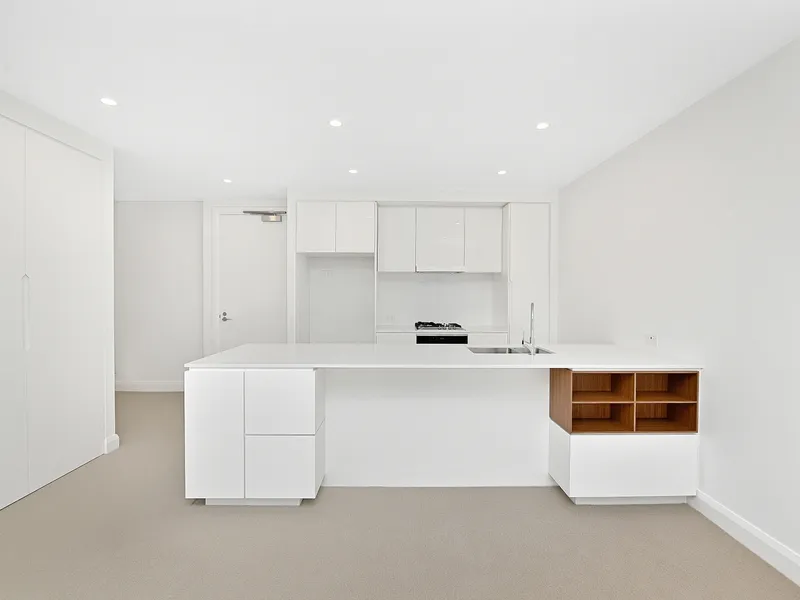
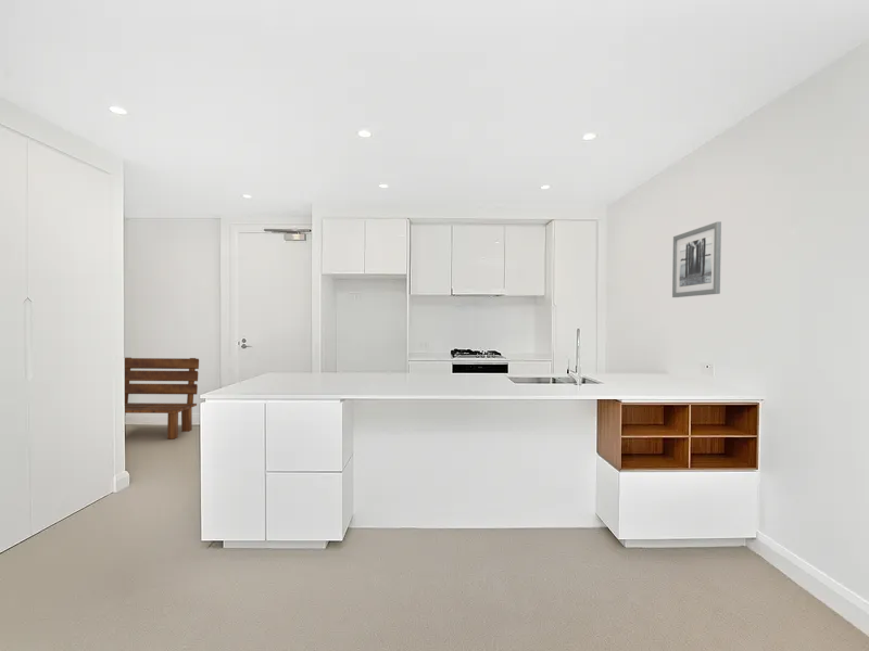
+ bench [124,356,200,439]
+ wall art [671,220,722,298]
